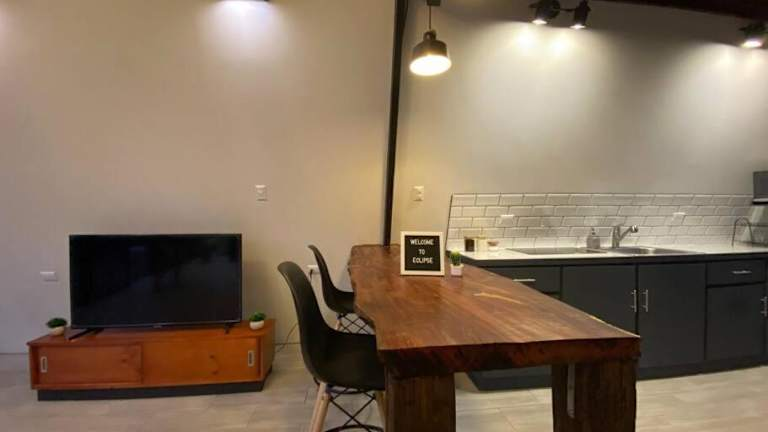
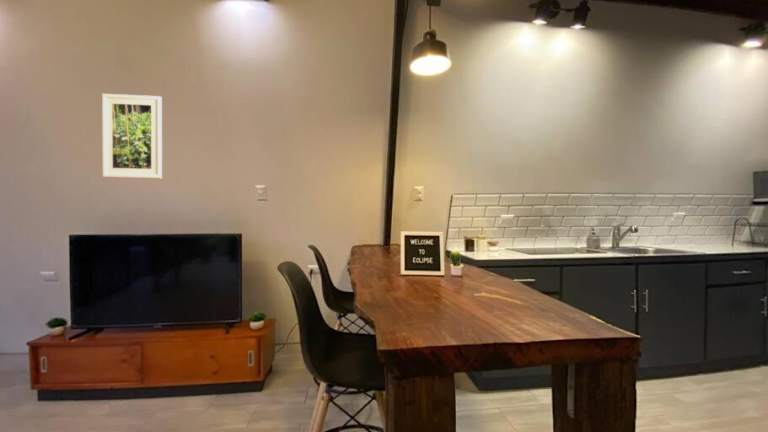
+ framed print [101,93,163,179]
